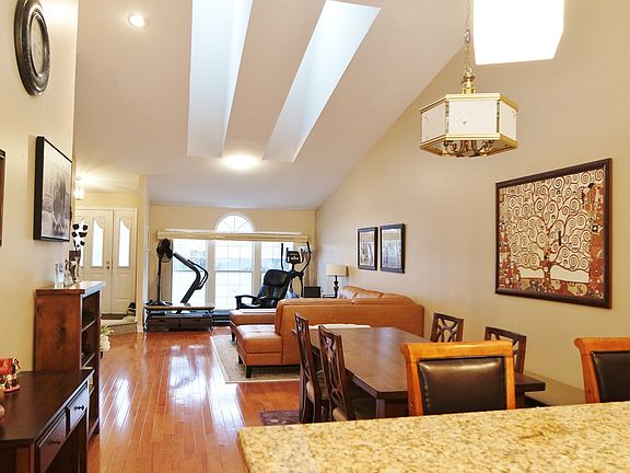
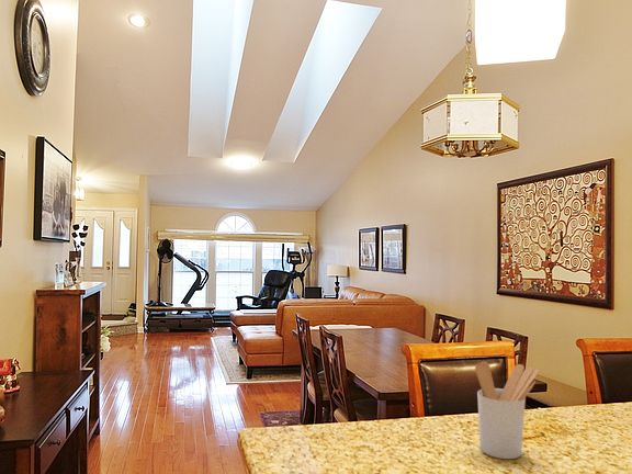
+ utensil holder [474,361,540,460]
